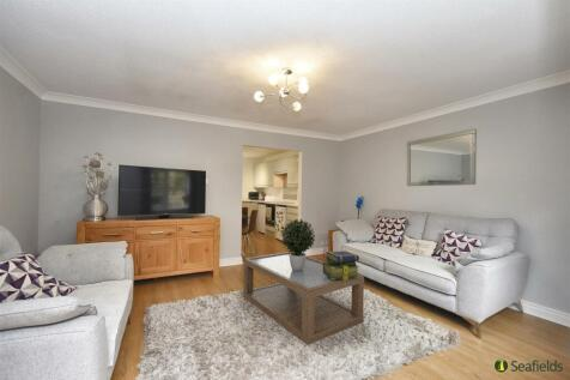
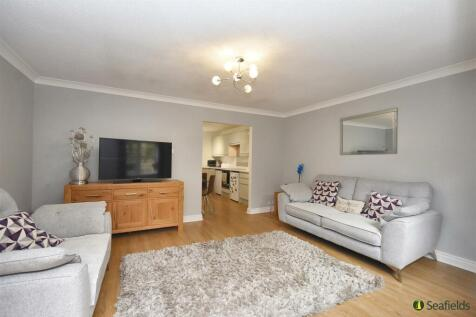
- potted plant [279,218,316,272]
- coffee table [242,251,365,346]
- stack of books [323,249,360,279]
